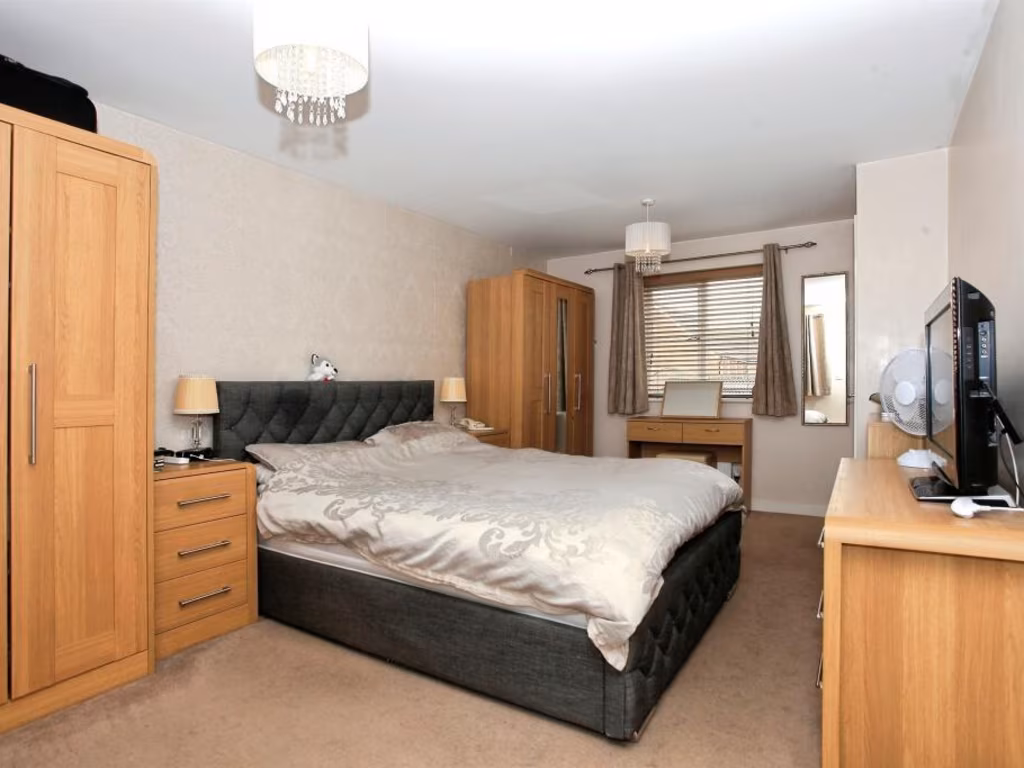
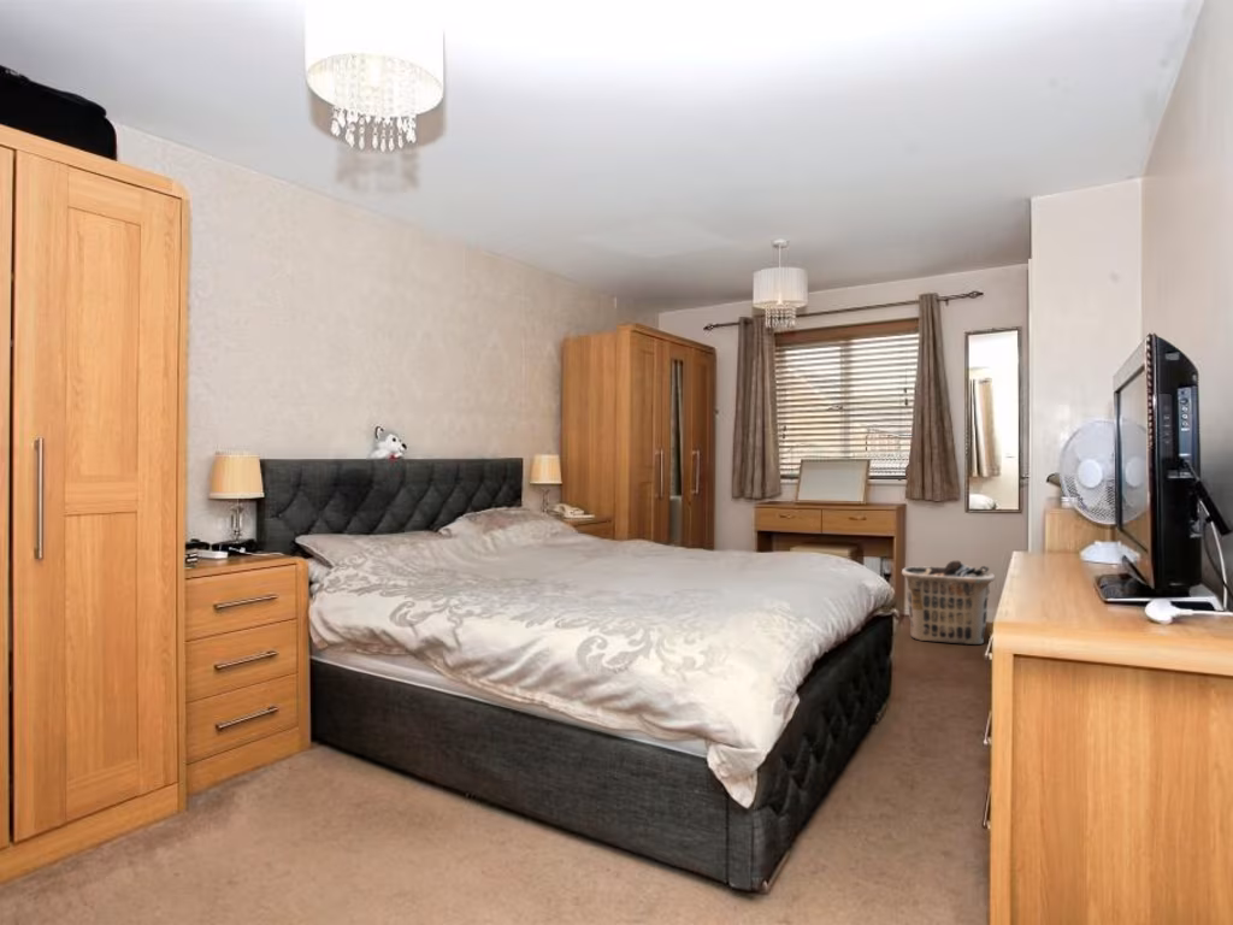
+ clothes hamper [901,560,996,646]
